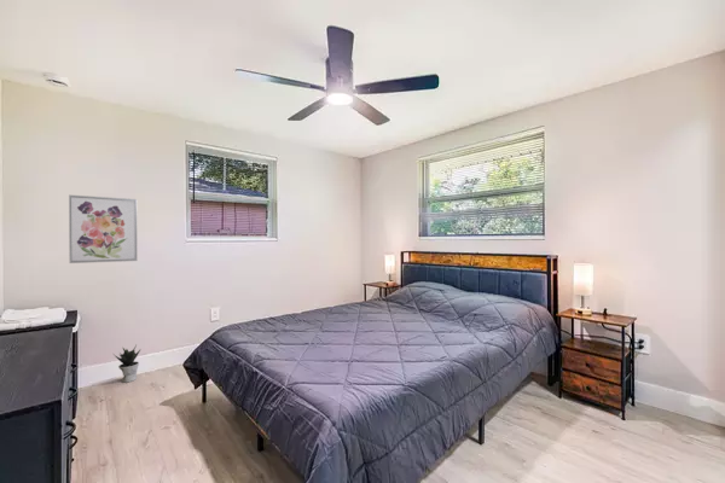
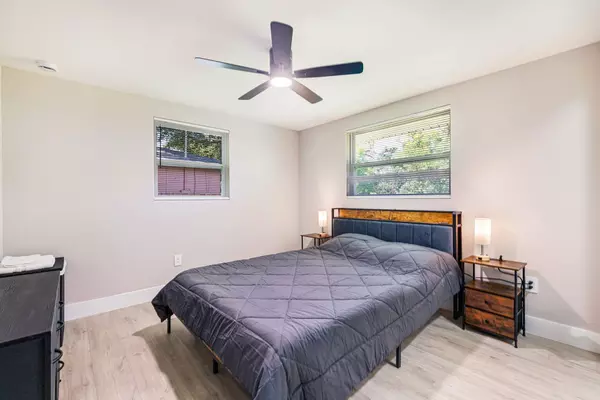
- wall art [68,193,138,264]
- potted plant [114,344,141,384]
